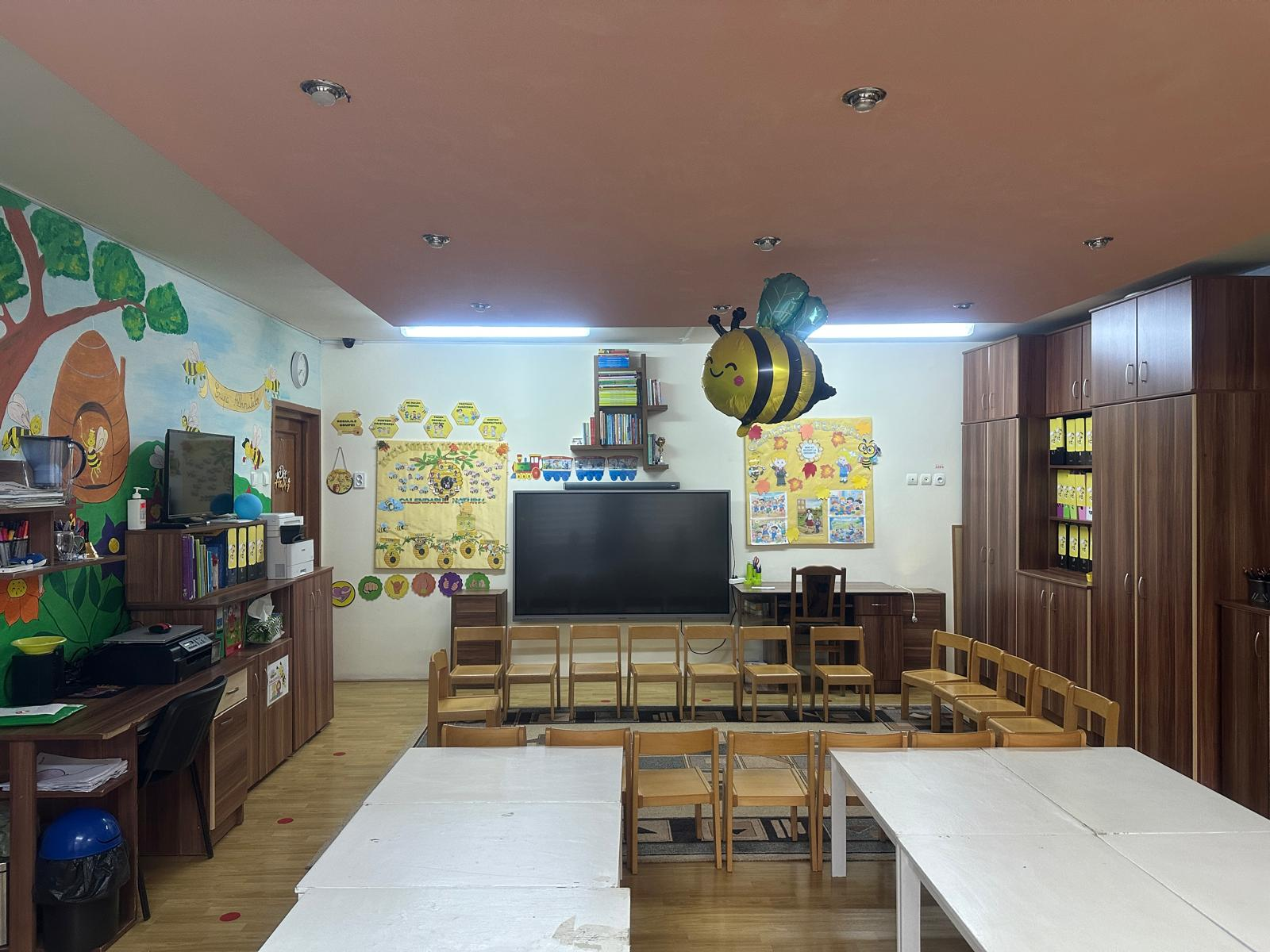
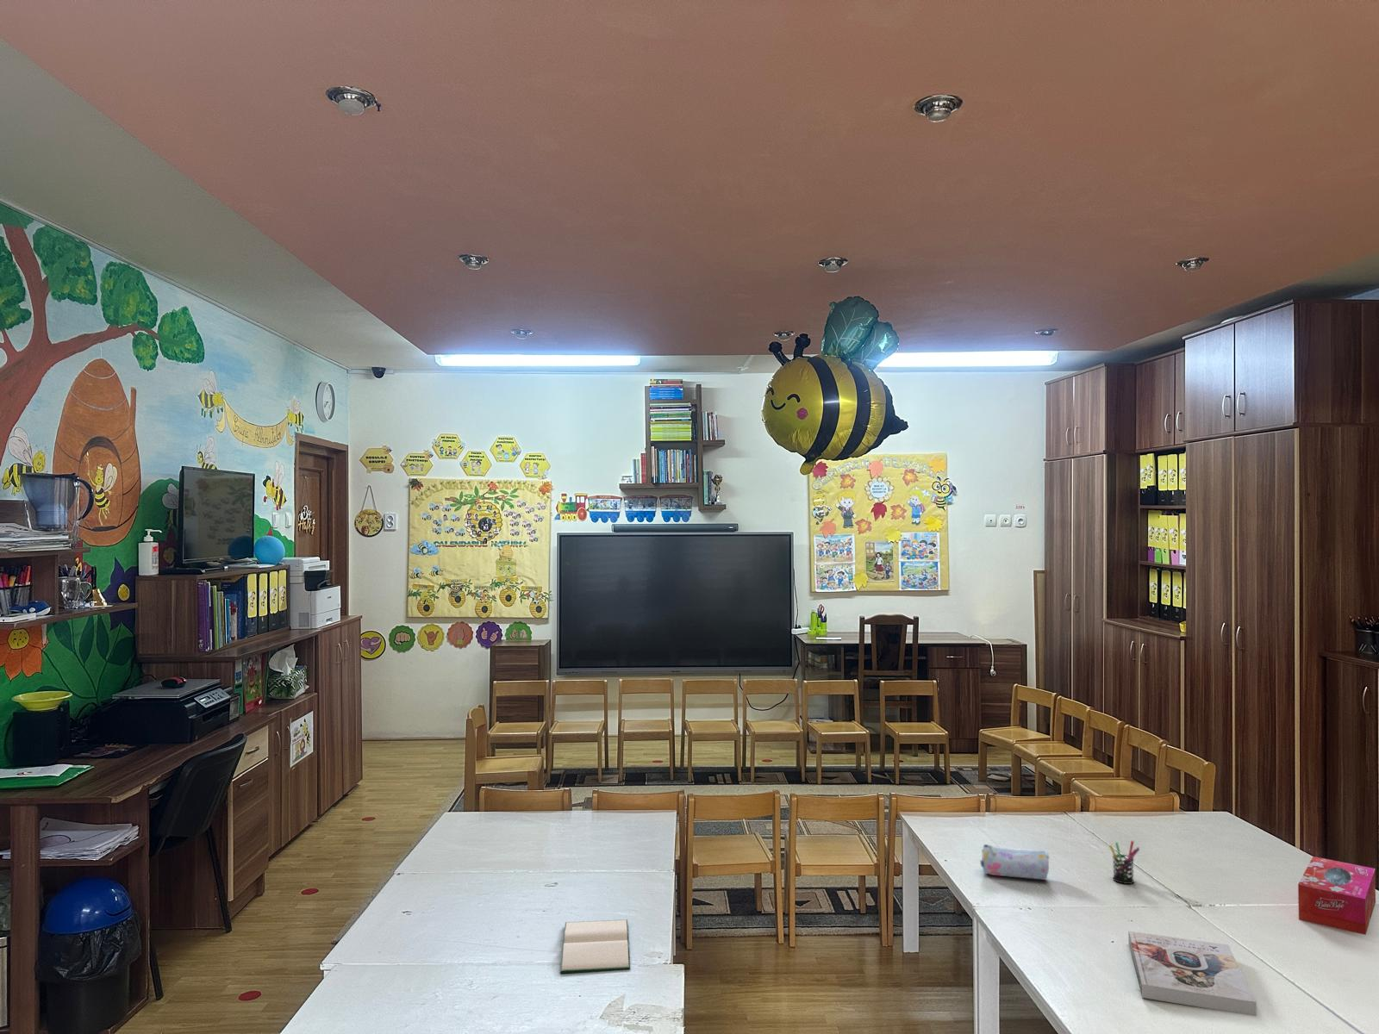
+ pen holder [1109,841,1140,885]
+ pencil case [979,844,1051,880]
+ tissue box [1298,856,1377,936]
+ hardback book [559,919,631,974]
+ book [1127,931,1257,1017]
